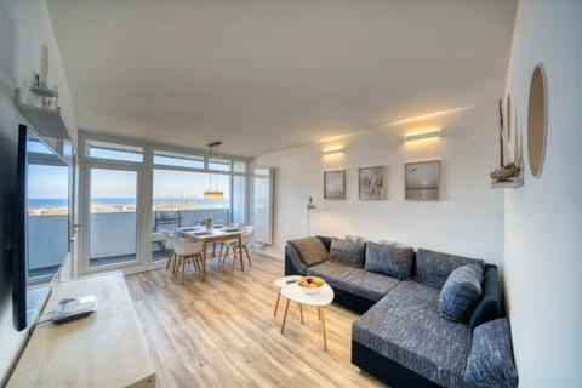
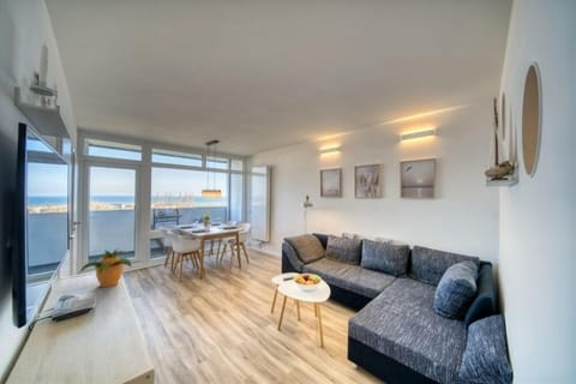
+ potted plant [77,247,133,288]
